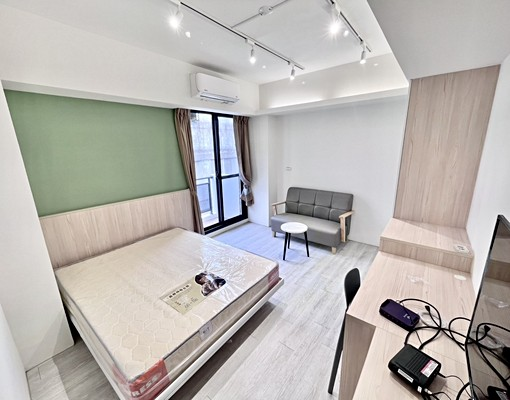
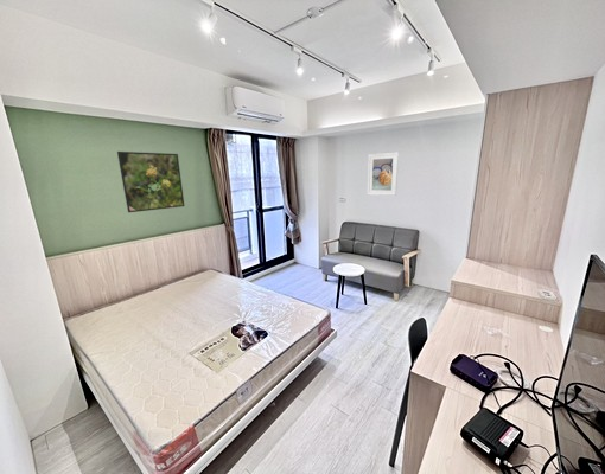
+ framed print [116,150,185,213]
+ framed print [367,152,400,197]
